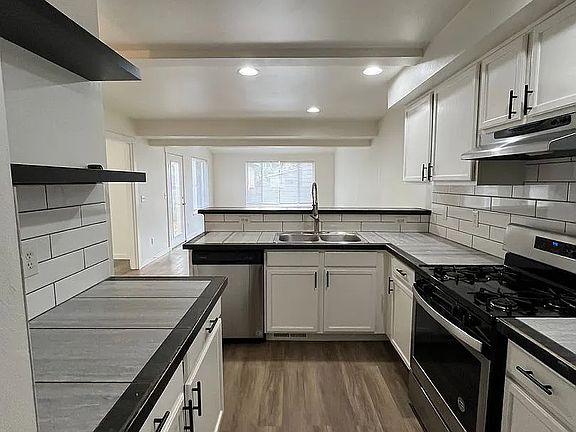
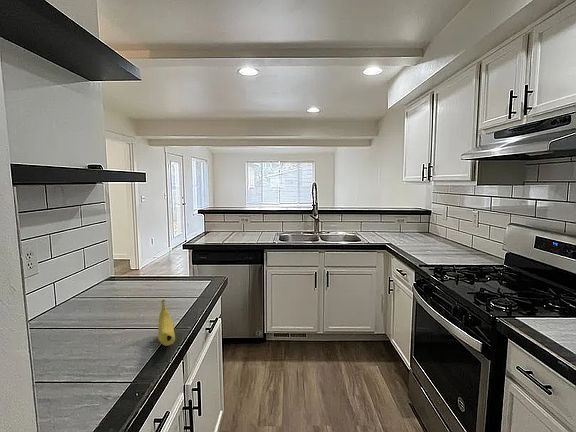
+ fruit [157,299,176,347]
